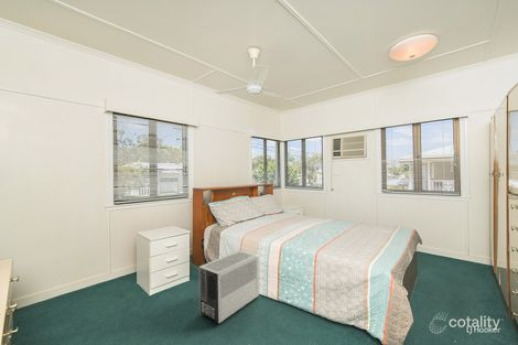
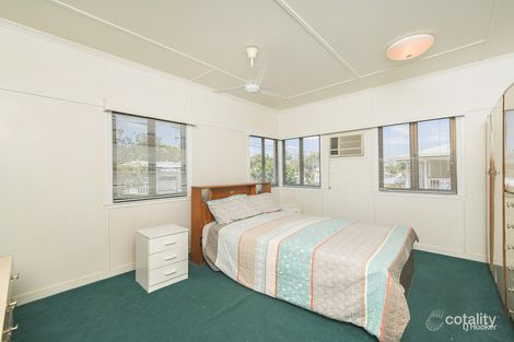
- air purifier [198,249,260,325]
